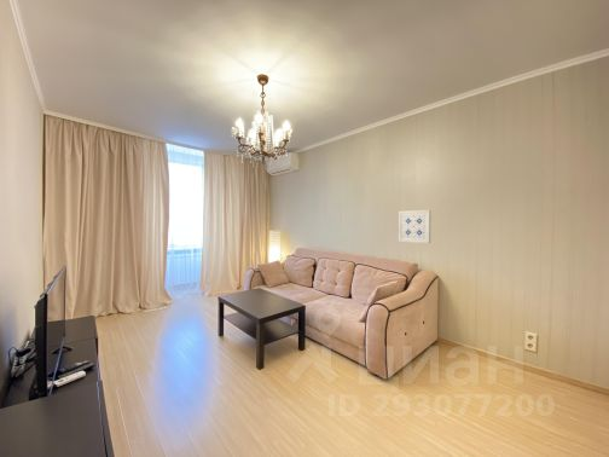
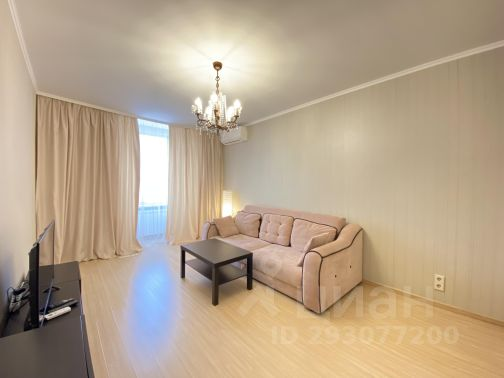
- wall art [398,209,431,244]
